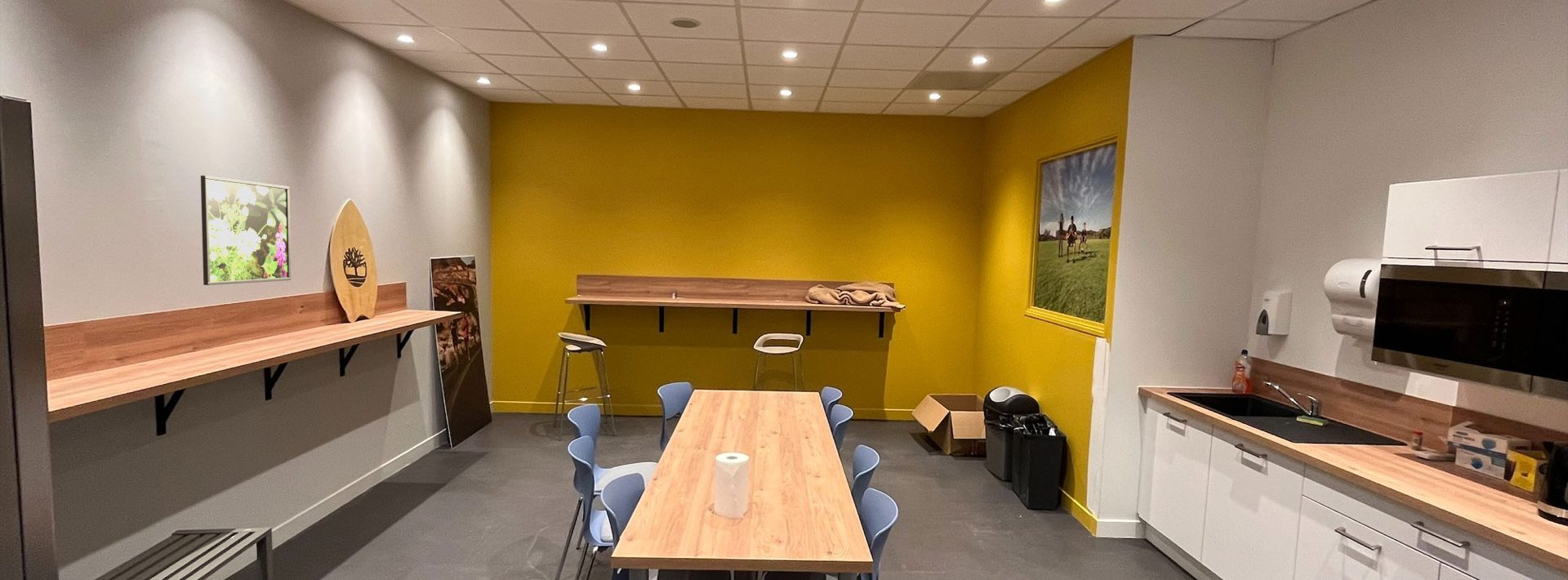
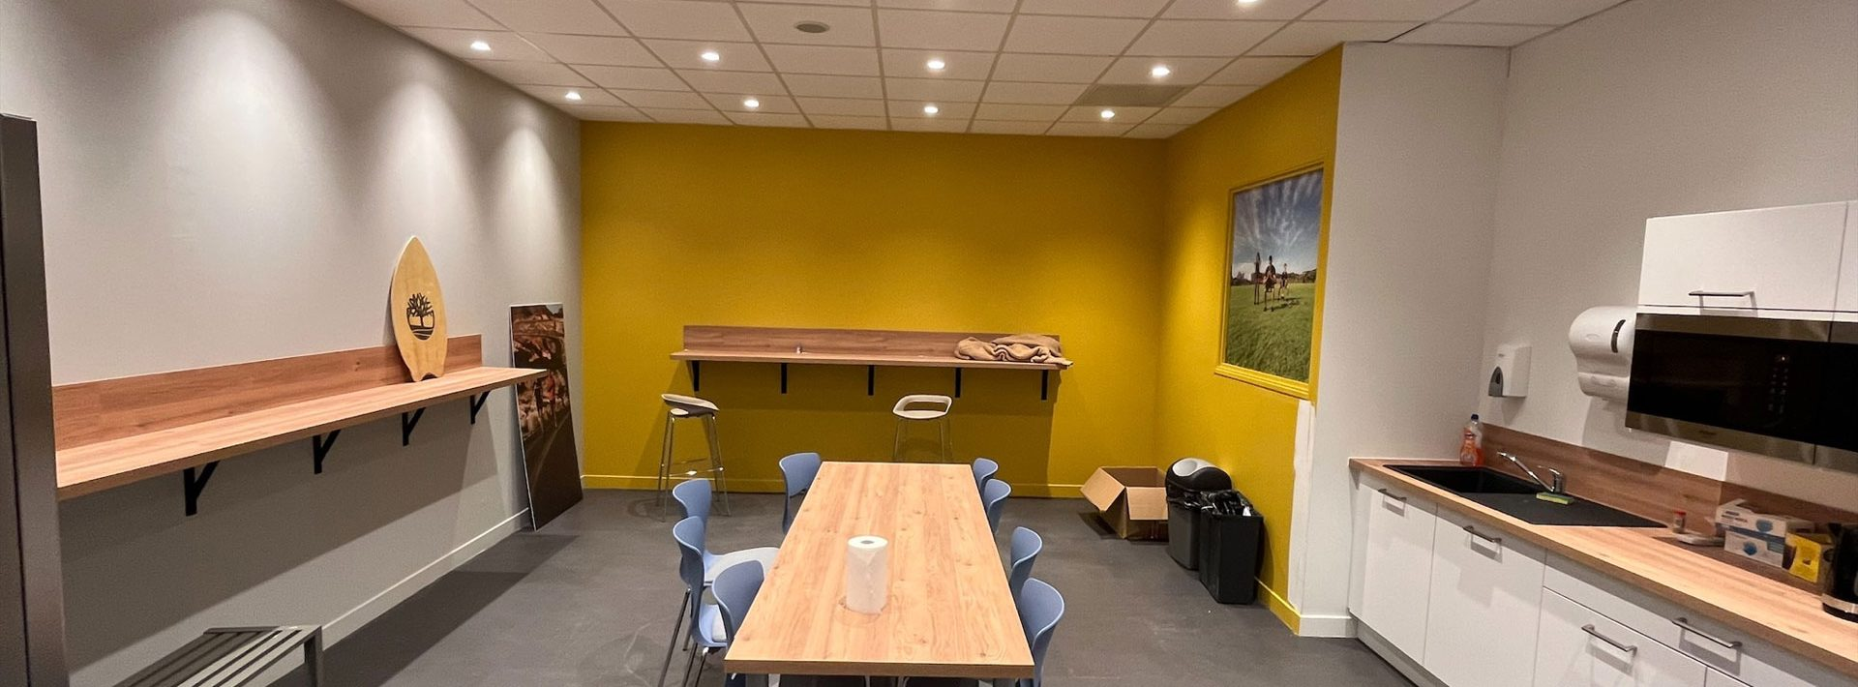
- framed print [200,175,292,286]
